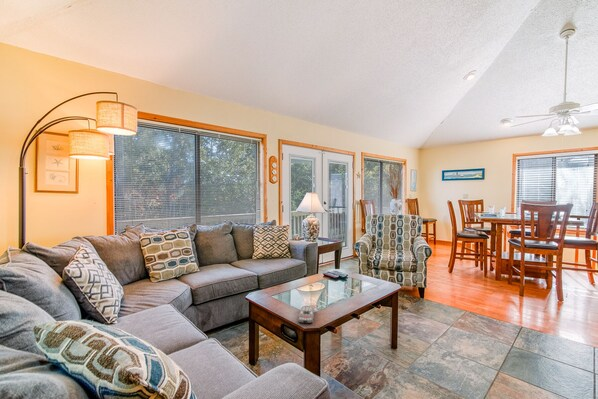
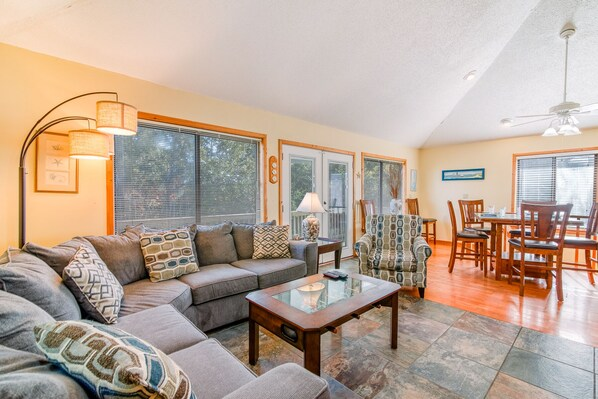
- remote control [297,305,315,324]
